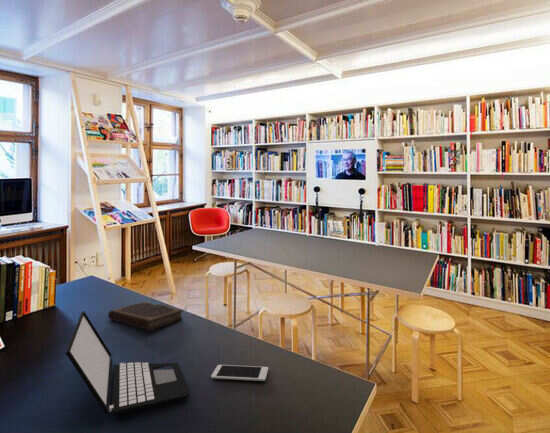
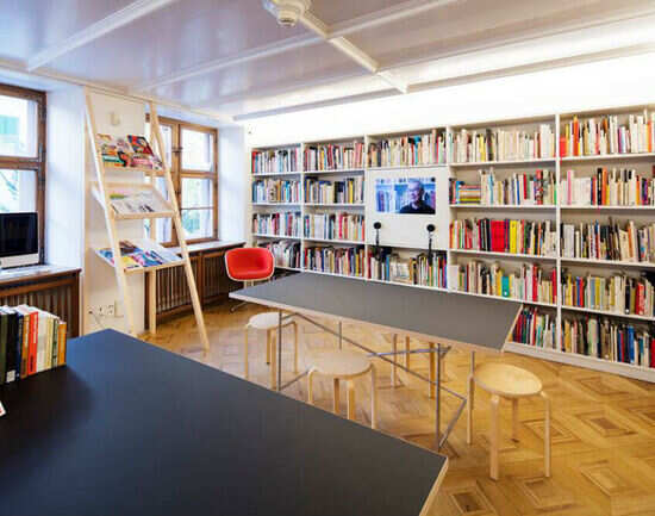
- laptop [64,310,190,415]
- notebook [107,301,184,331]
- cell phone [210,364,269,382]
